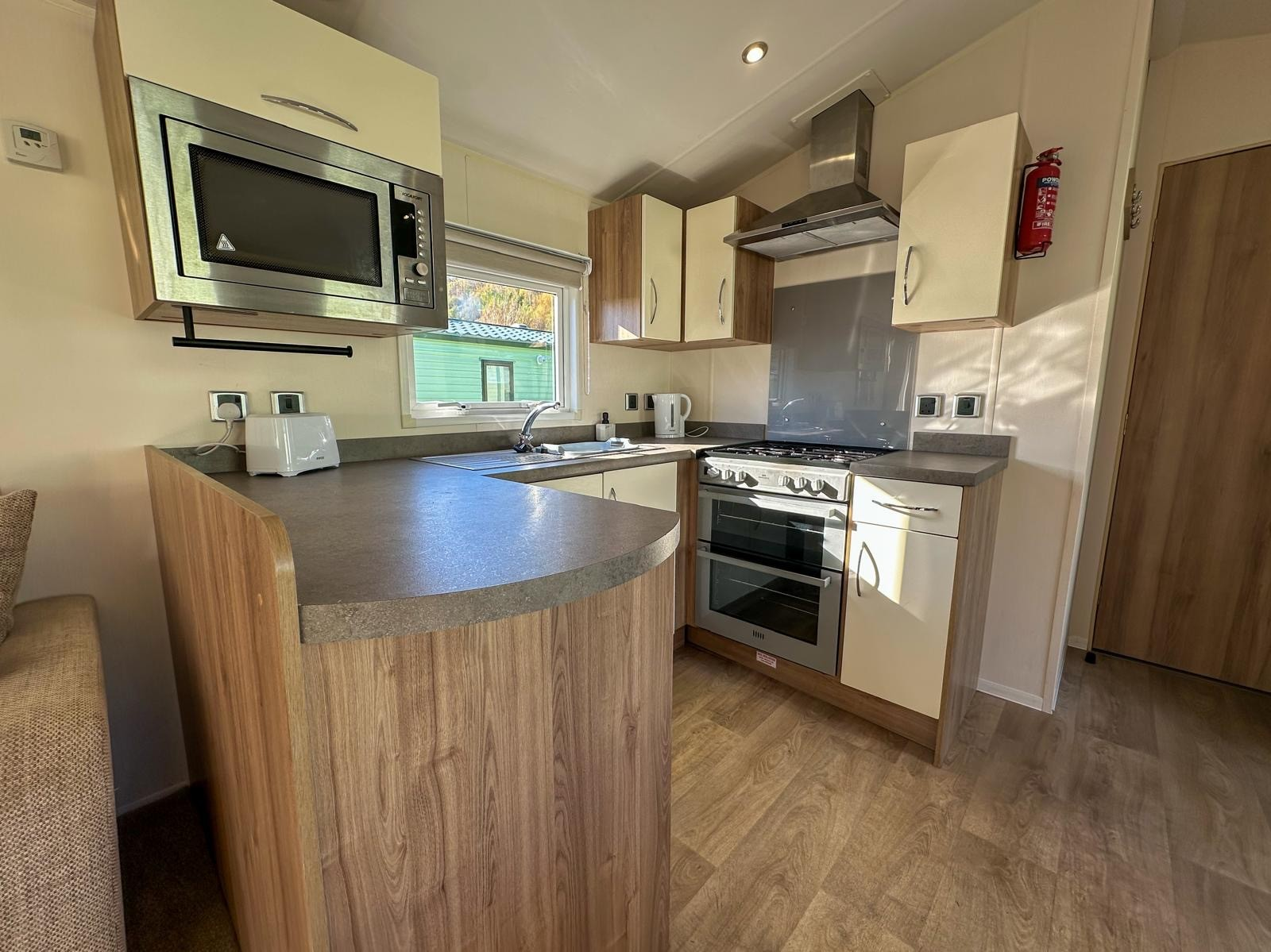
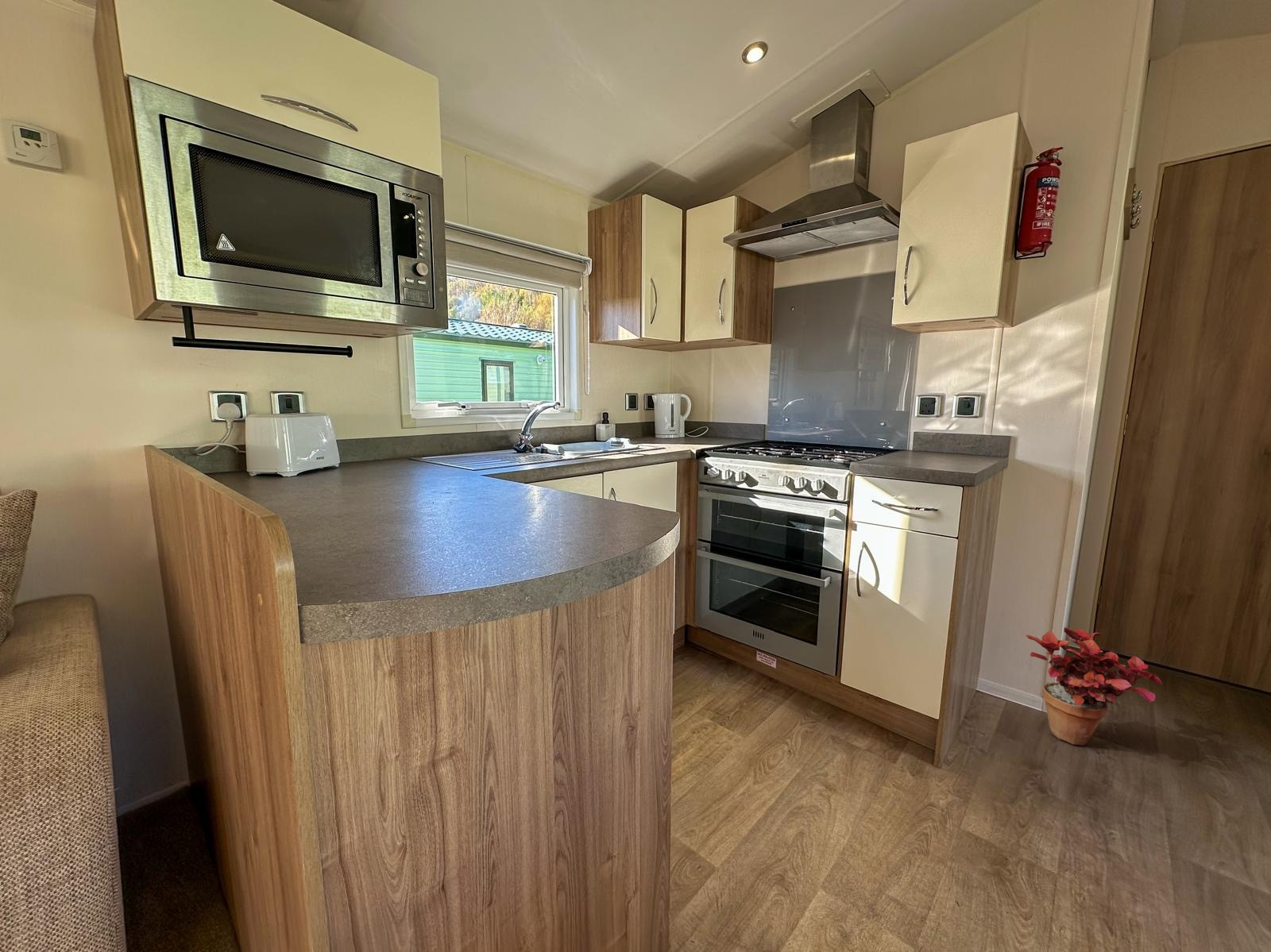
+ potted plant [1026,626,1163,746]
